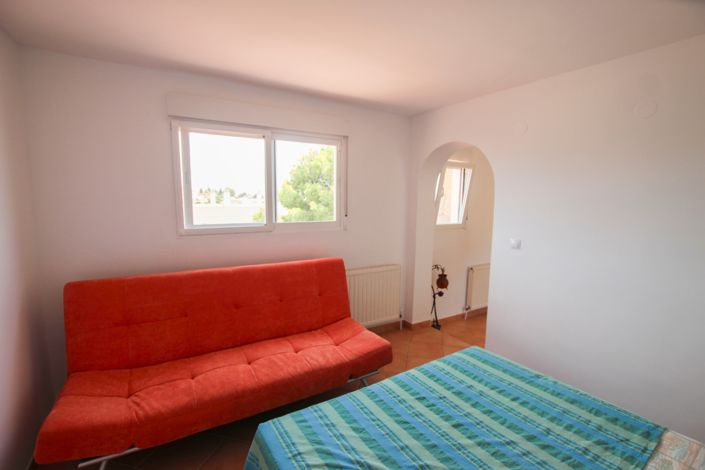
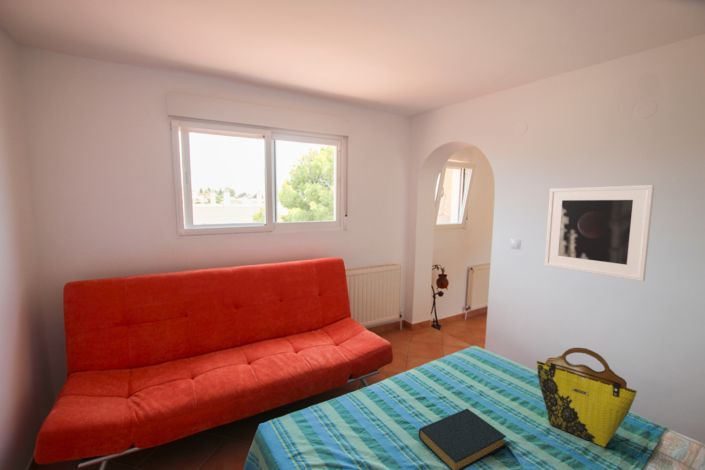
+ hardback book [418,408,507,470]
+ tote bag [535,347,638,448]
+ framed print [544,184,655,282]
